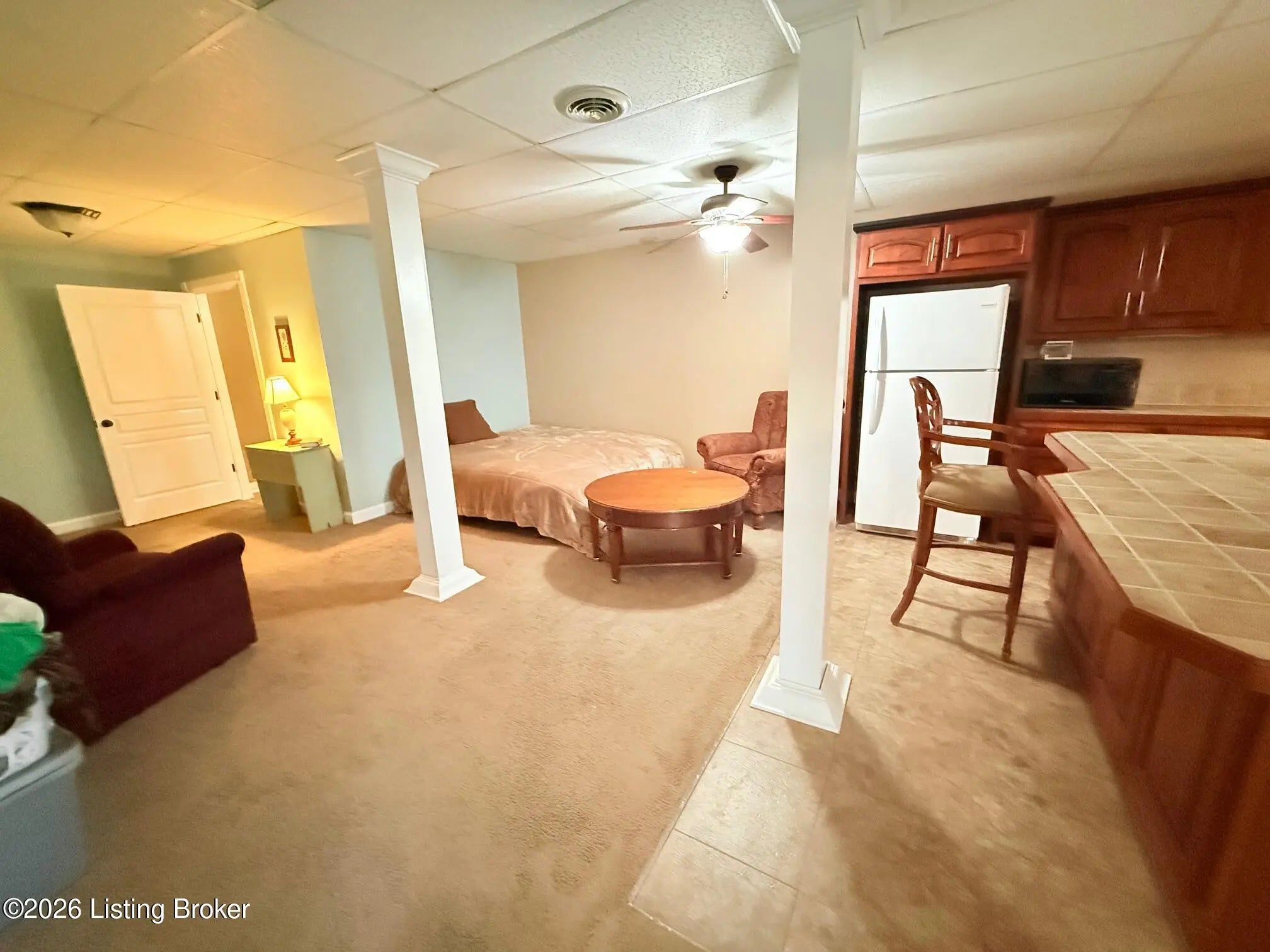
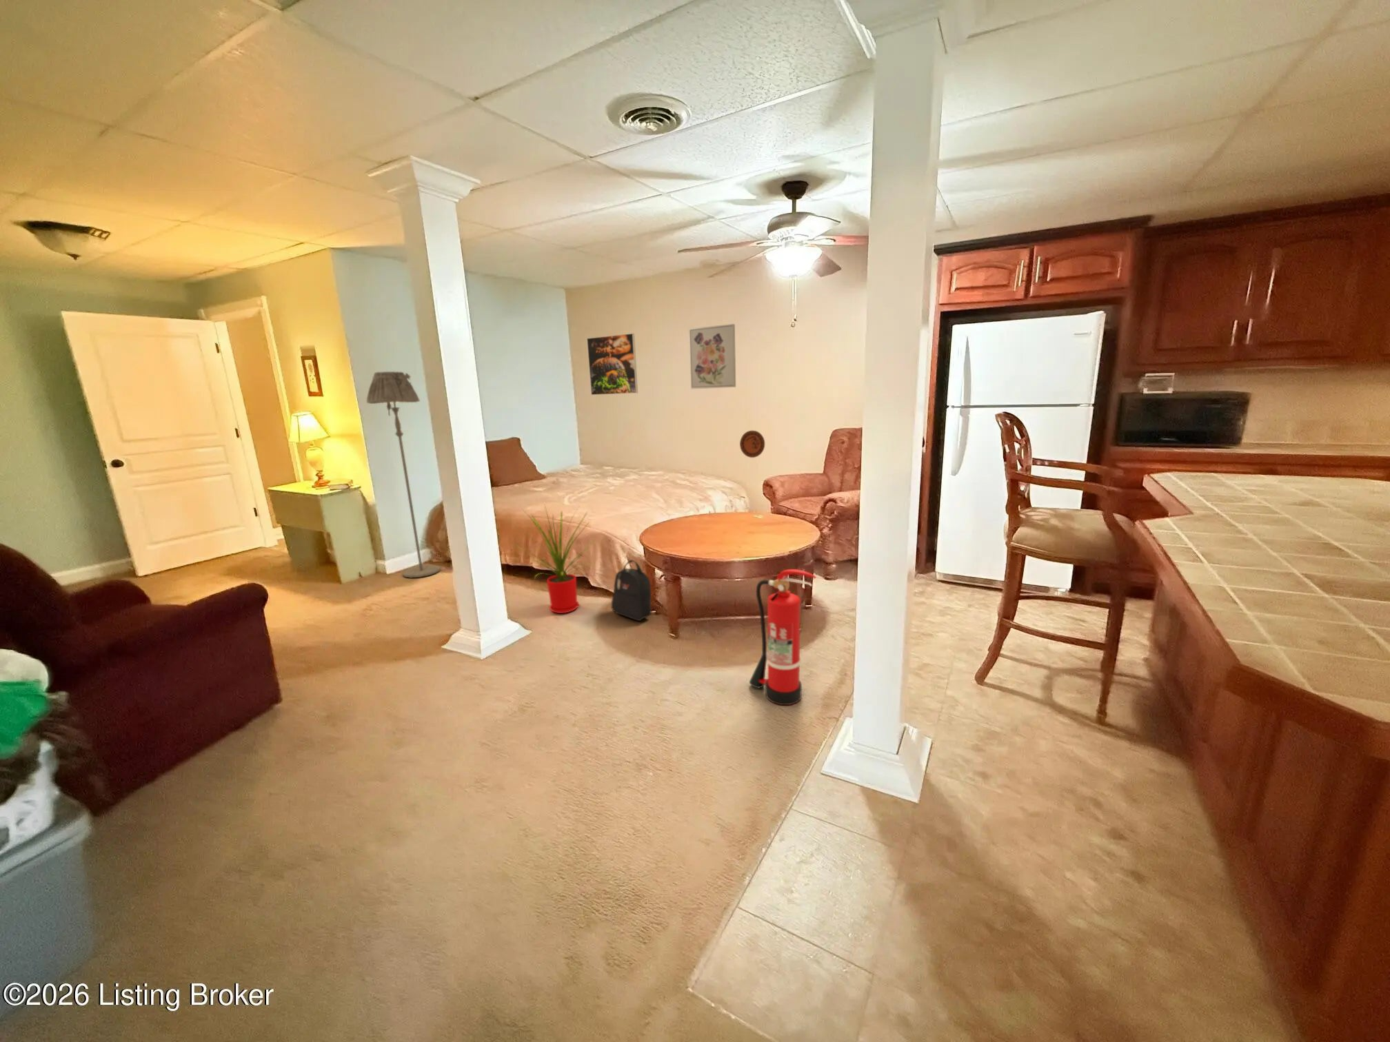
+ house plant [510,503,595,614]
+ fire extinguisher [749,568,818,706]
+ wall art [688,323,737,390]
+ floor lamp [367,371,441,579]
+ decorative plate [739,430,765,459]
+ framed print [586,333,638,395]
+ backpack [611,559,652,622]
